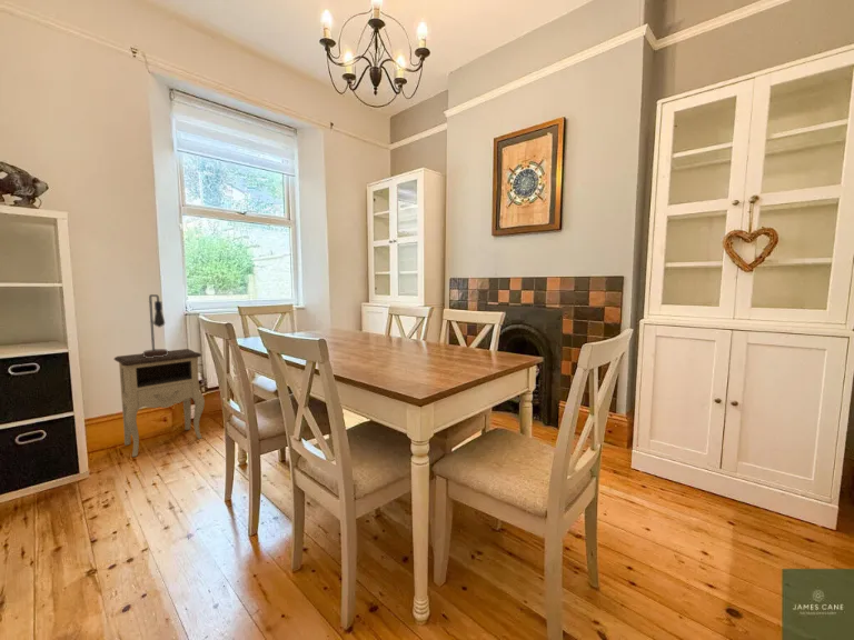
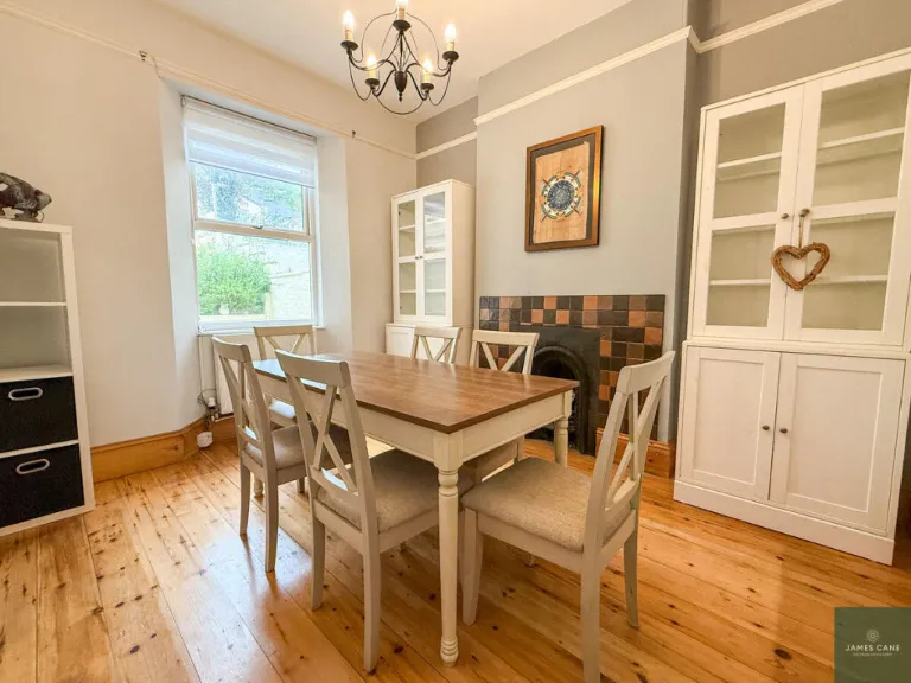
- table lamp [142,293,169,358]
- nightstand [113,348,206,458]
